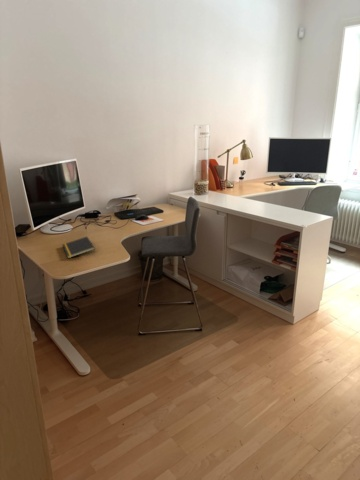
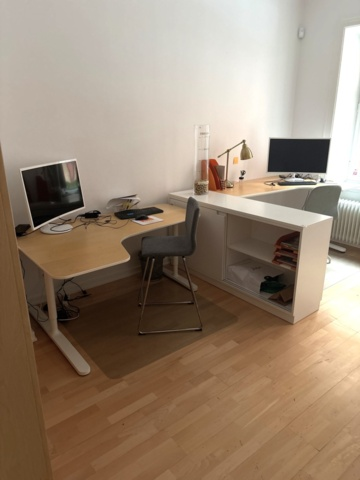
- notepad [62,236,96,259]
